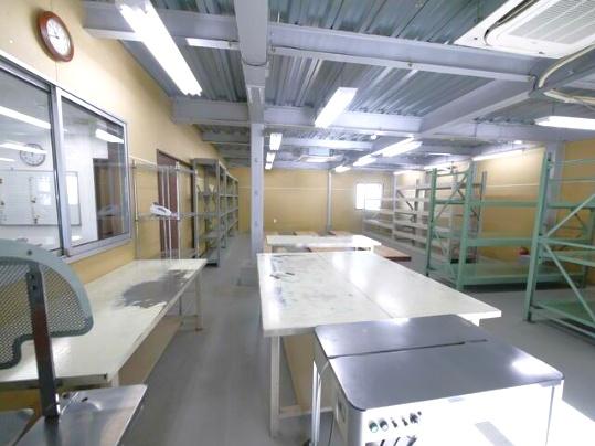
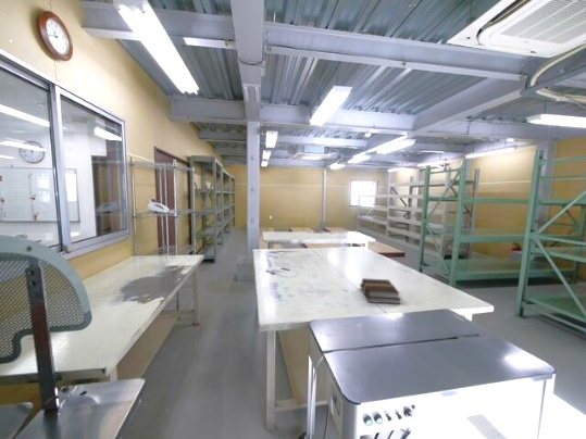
+ book [359,277,402,305]
